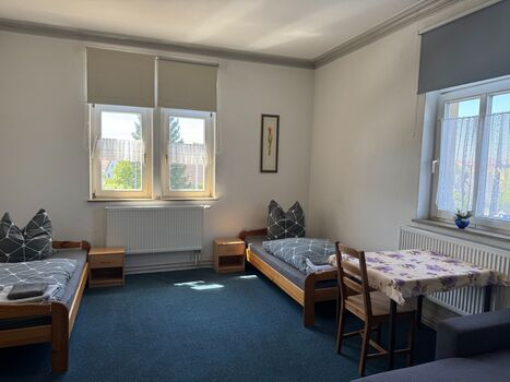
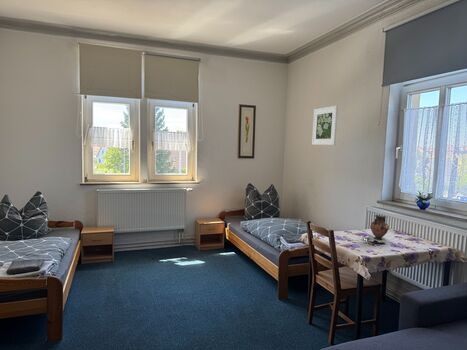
+ vase [363,214,390,244]
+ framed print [311,105,339,146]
